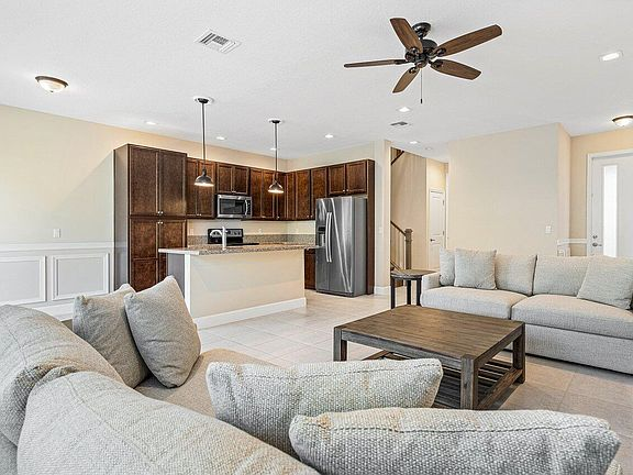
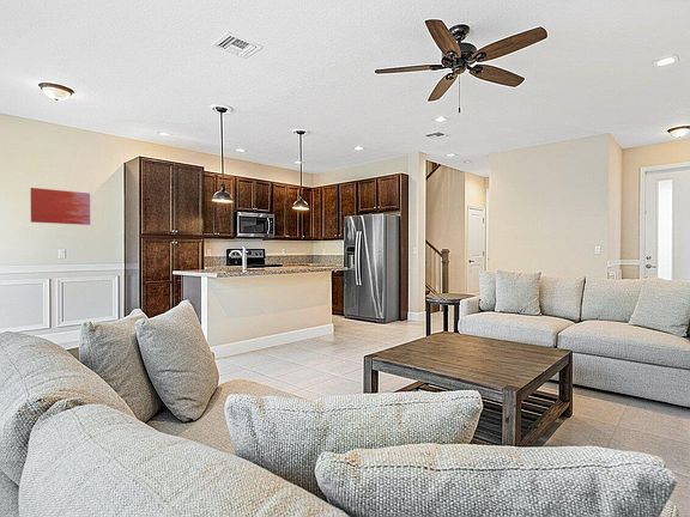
+ wall art [29,187,91,226]
